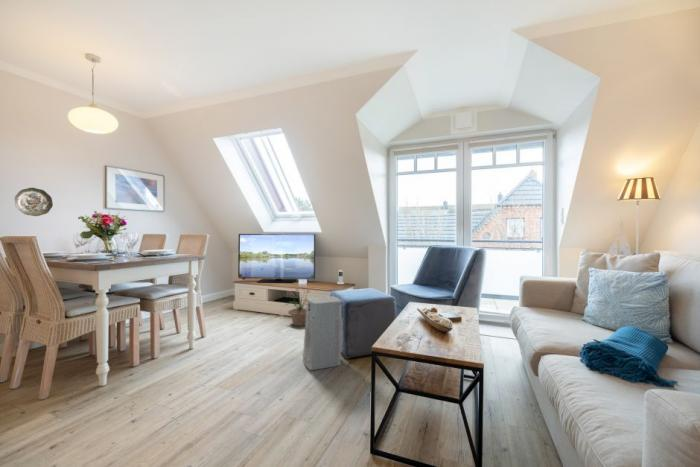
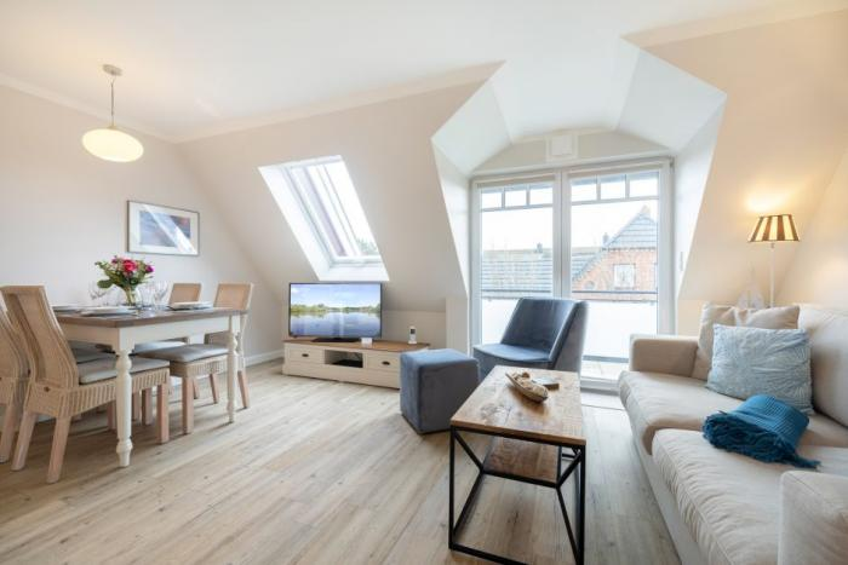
- decorative plate [14,187,54,217]
- potted plant [283,287,310,327]
- air purifier [302,295,344,372]
